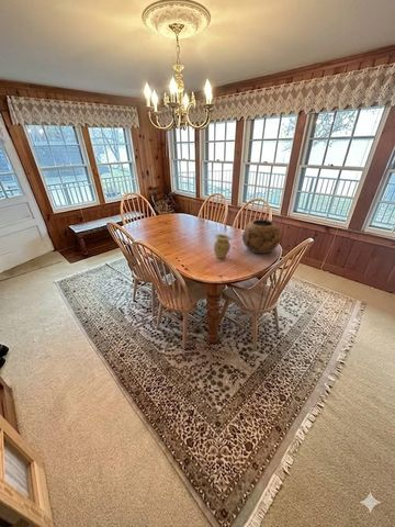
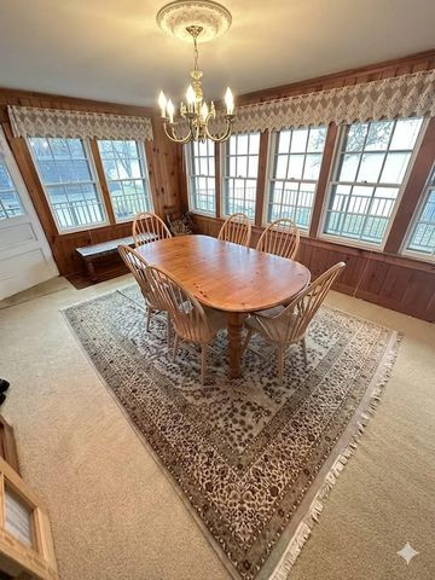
- vase [213,233,233,259]
- decorative bowl [241,218,282,255]
